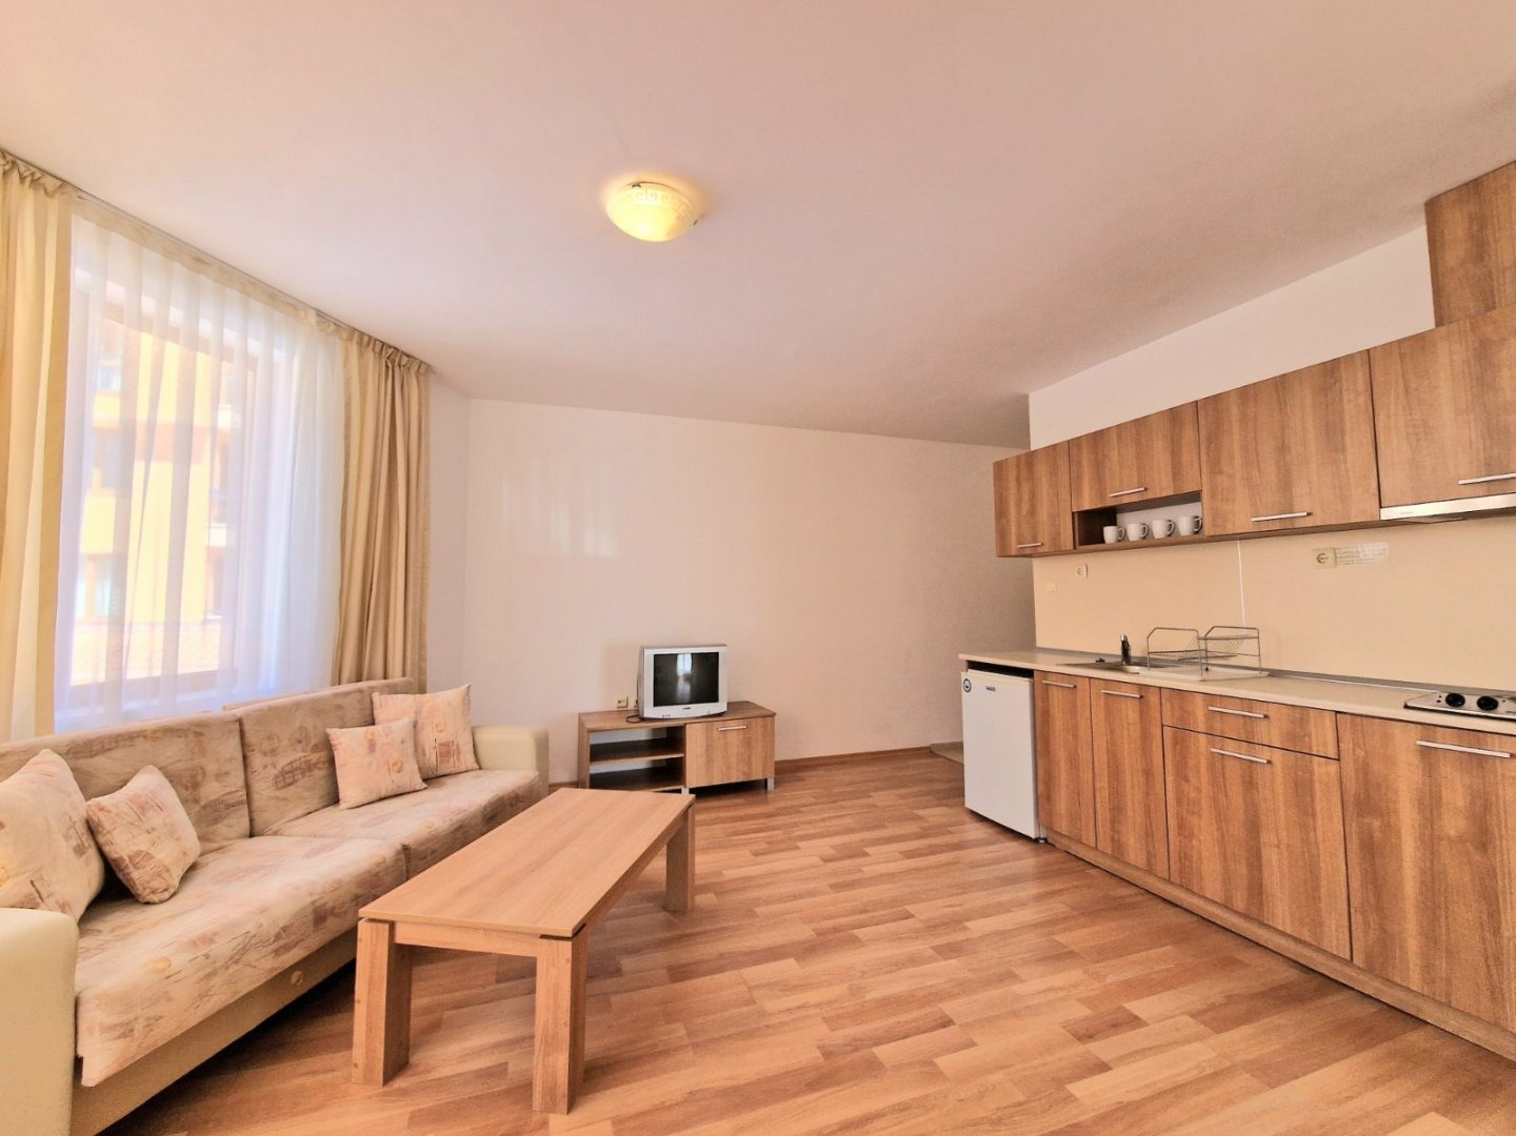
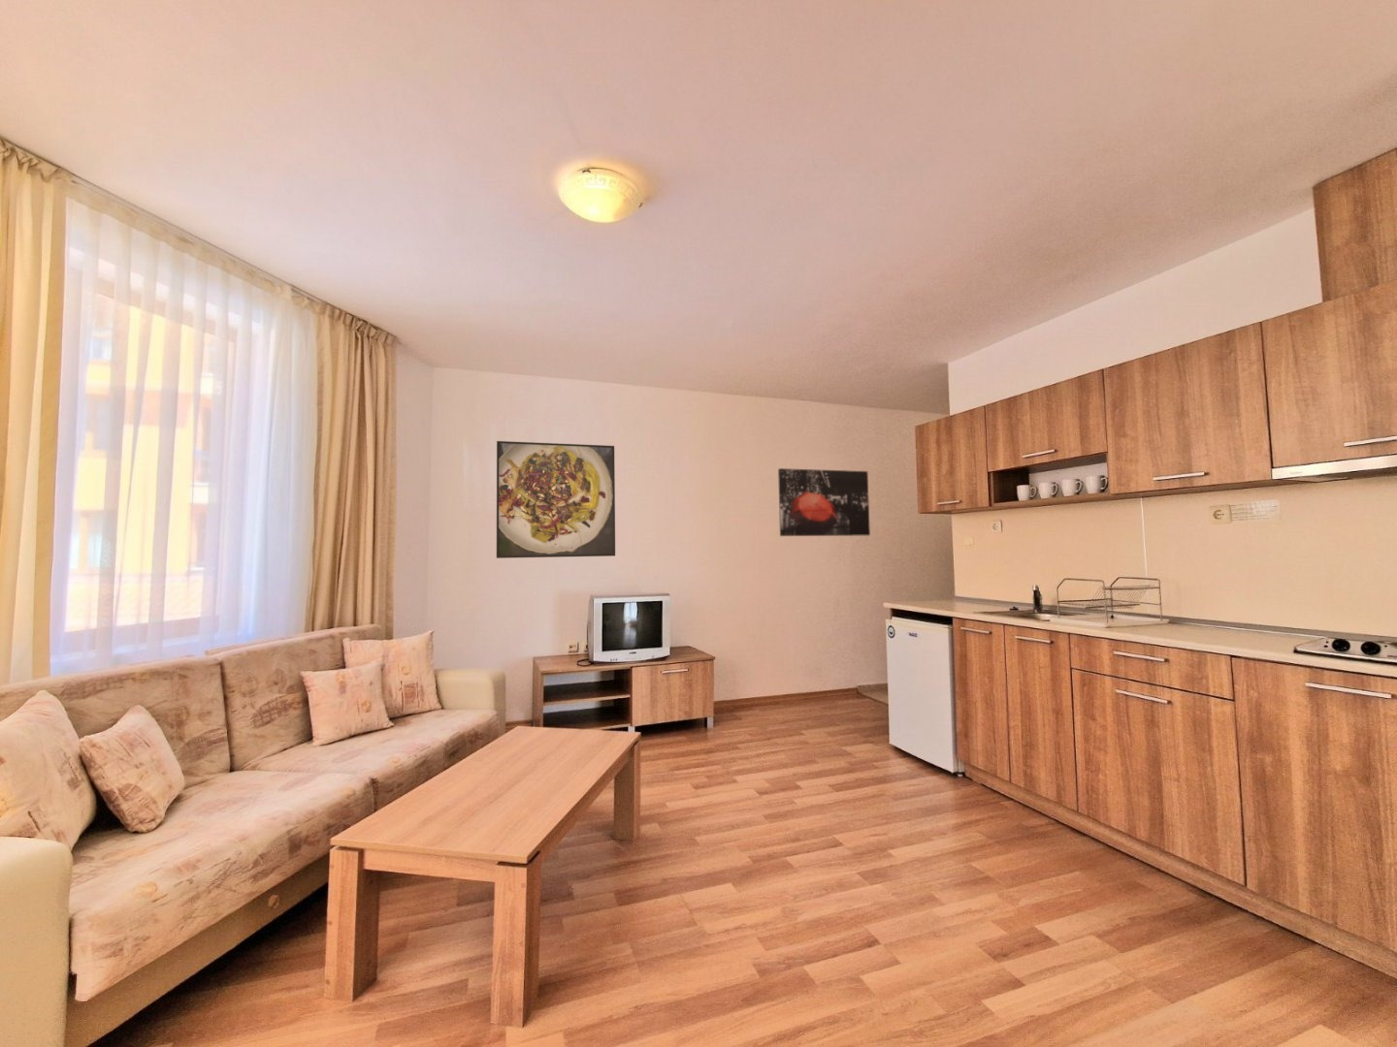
+ wall art [777,467,871,537]
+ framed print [496,440,616,560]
